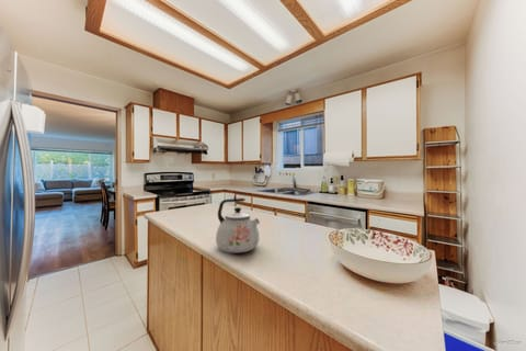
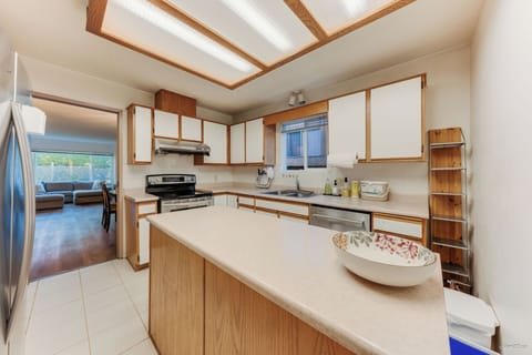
- kettle [215,197,261,254]
